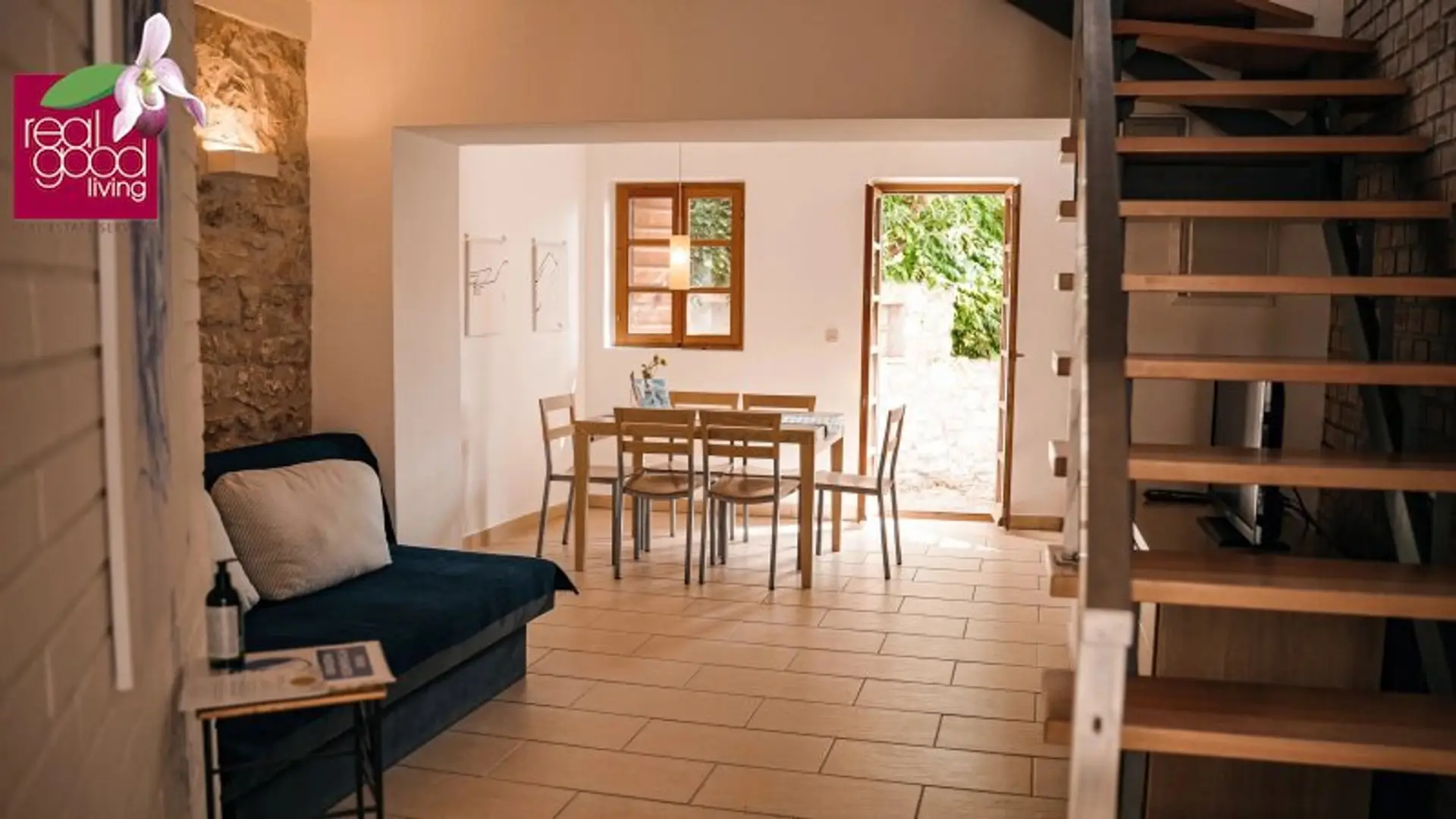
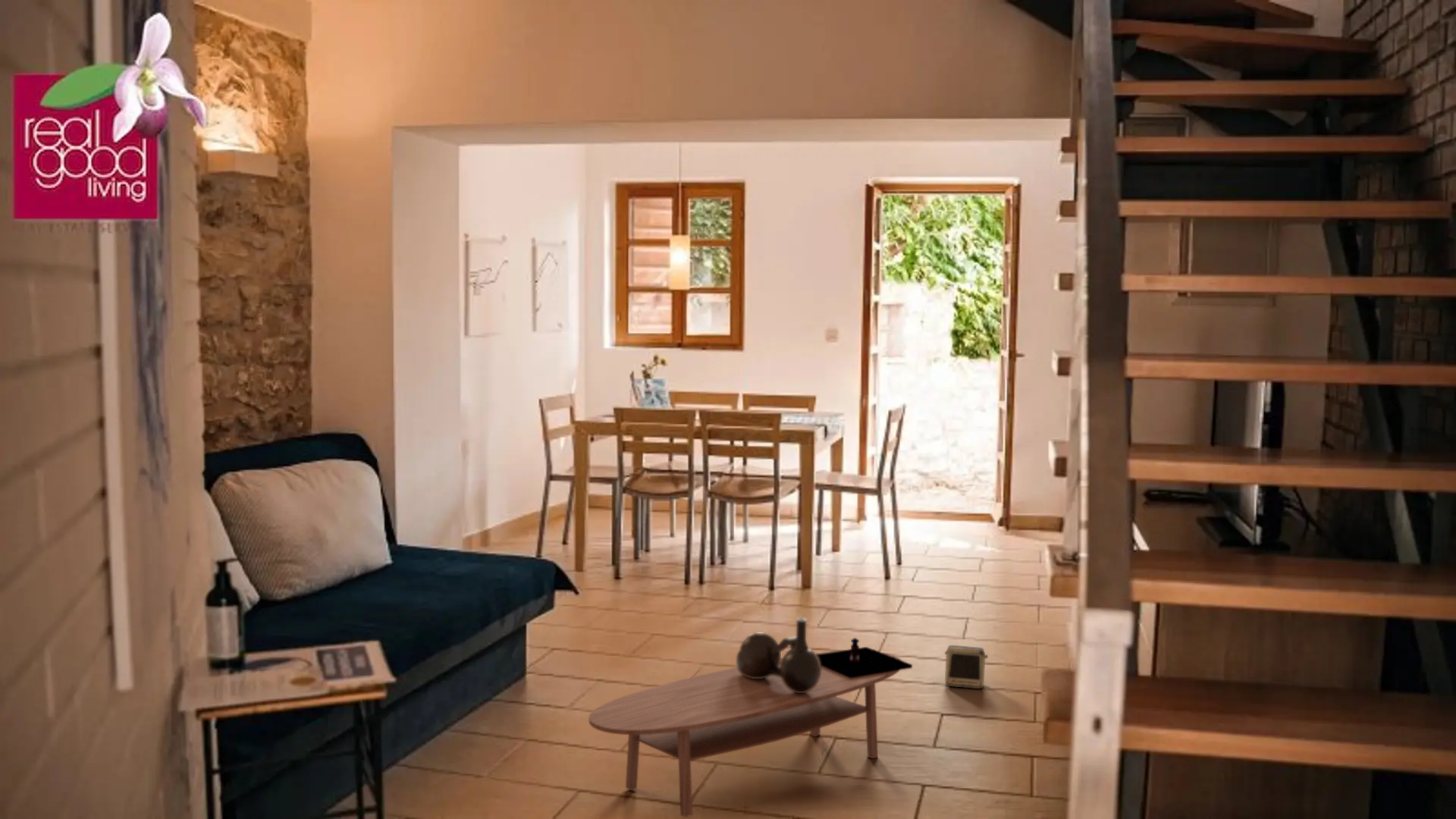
+ candle [817,637,913,678]
+ speaker [944,645,989,689]
+ coffee table [588,651,902,817]
+ decorative vase [736,617,821,693]
